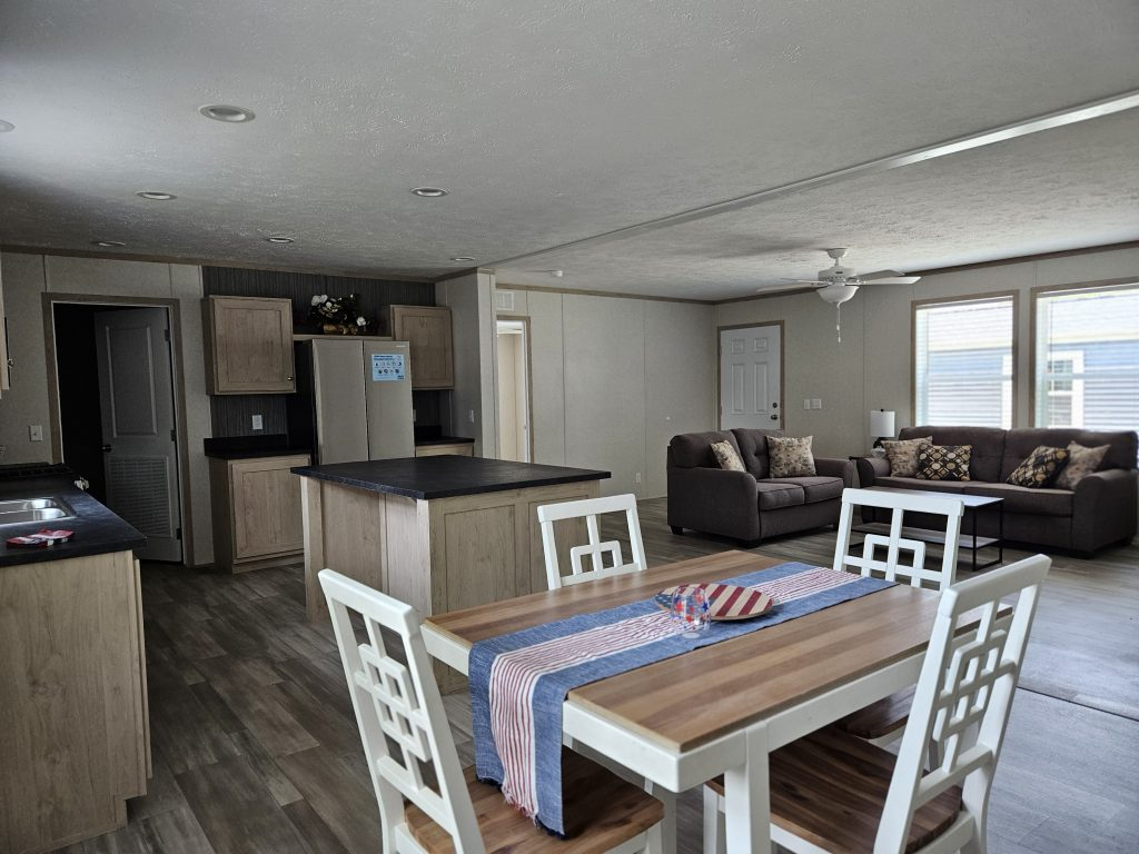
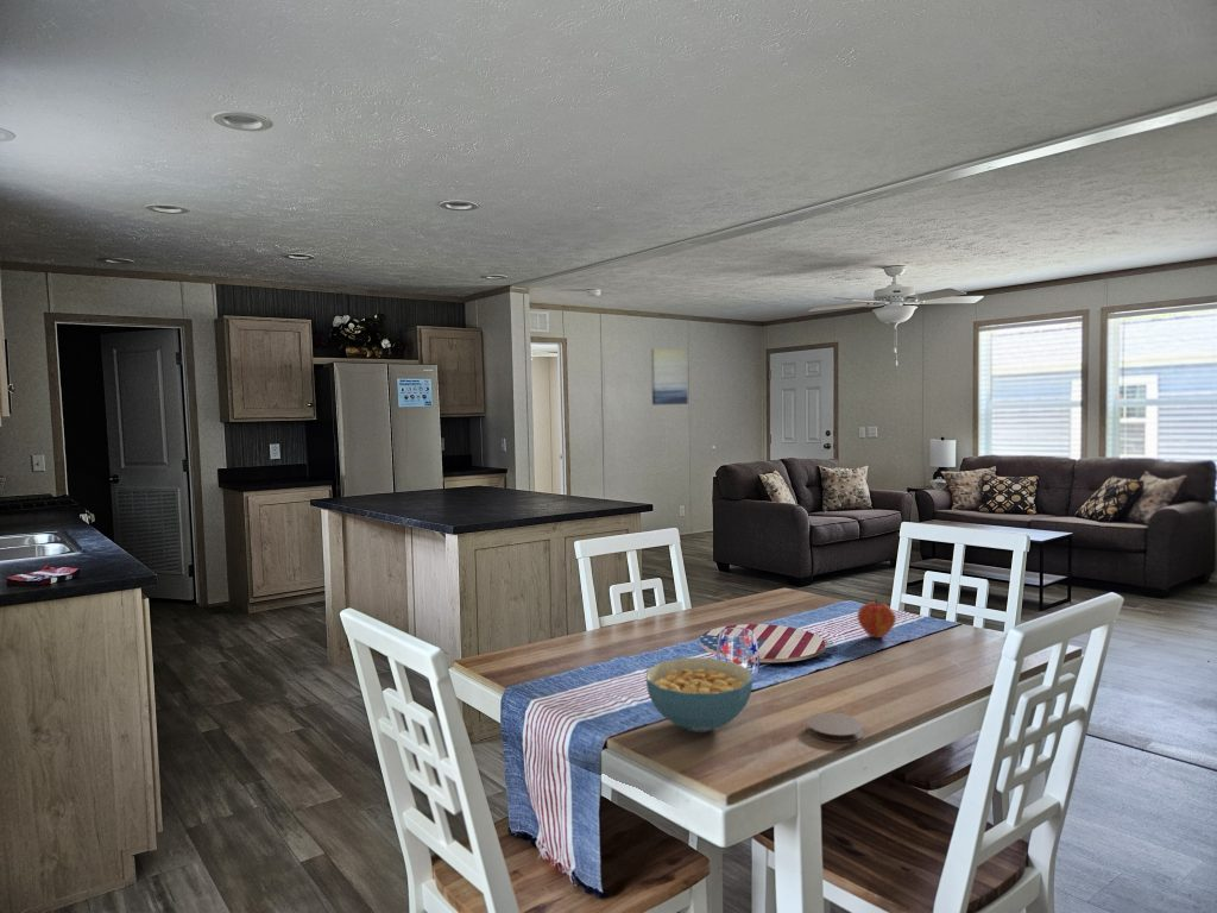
+ wall art [650,347,689,405]
+ coaster [806,712,865,744]
+ cereal bowl [645,656,753,733]
+ fruit [856,597,897,640]
